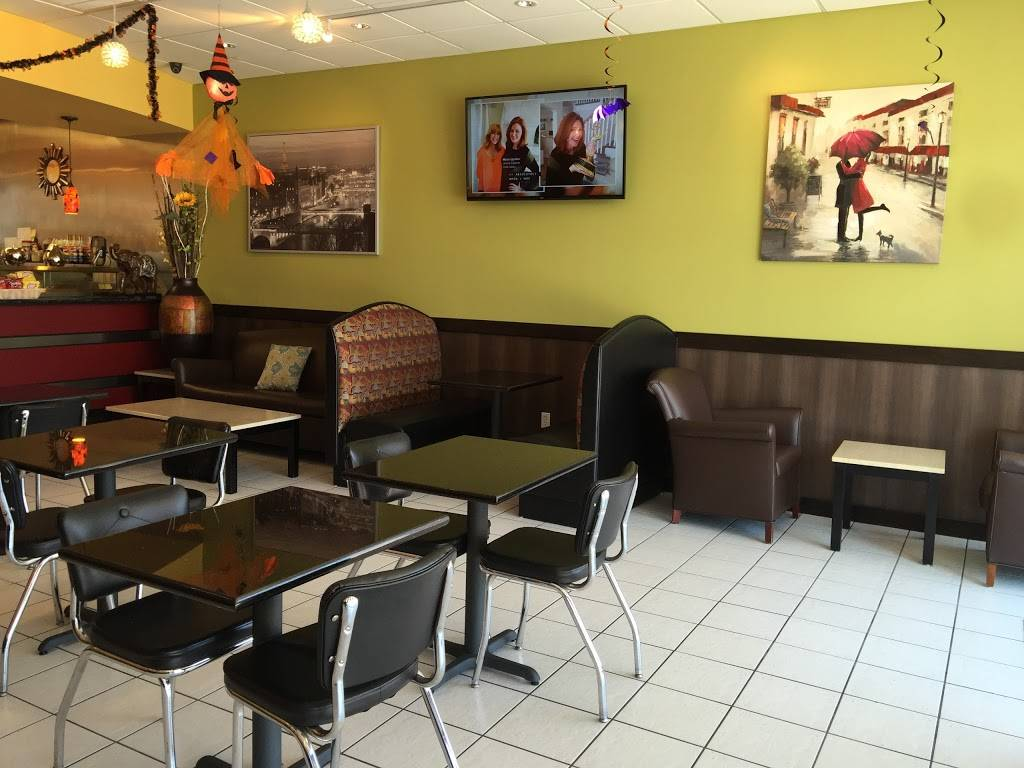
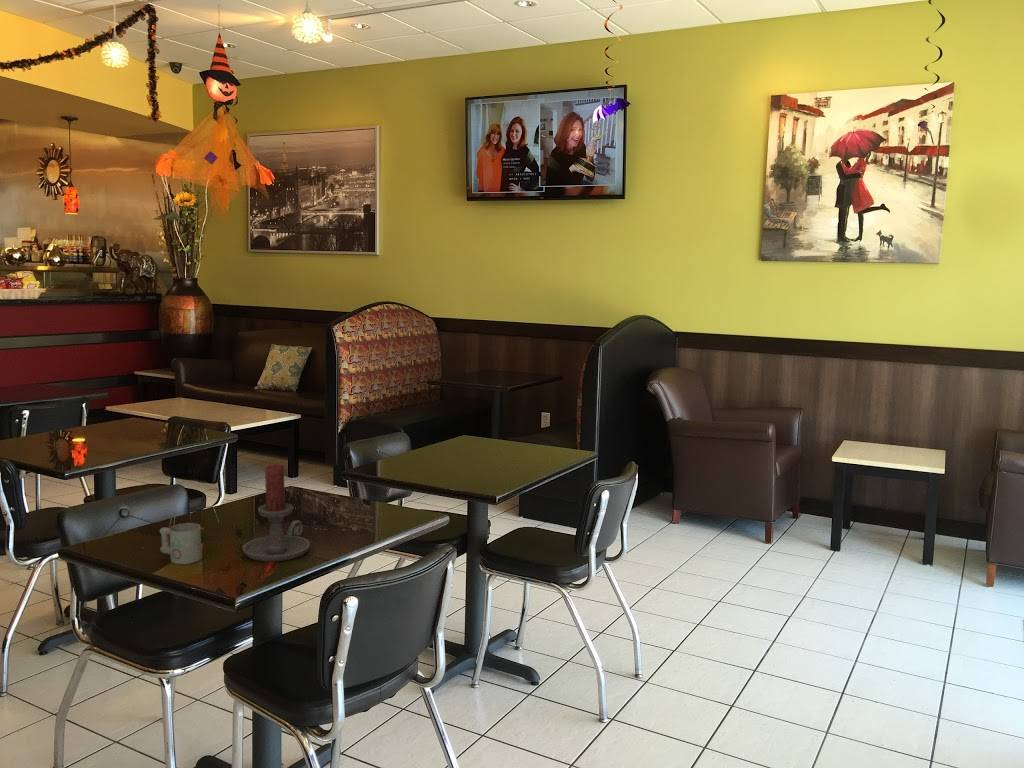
+ candle holder [242,463,311,563]
+ mug [159,522,203,565]
